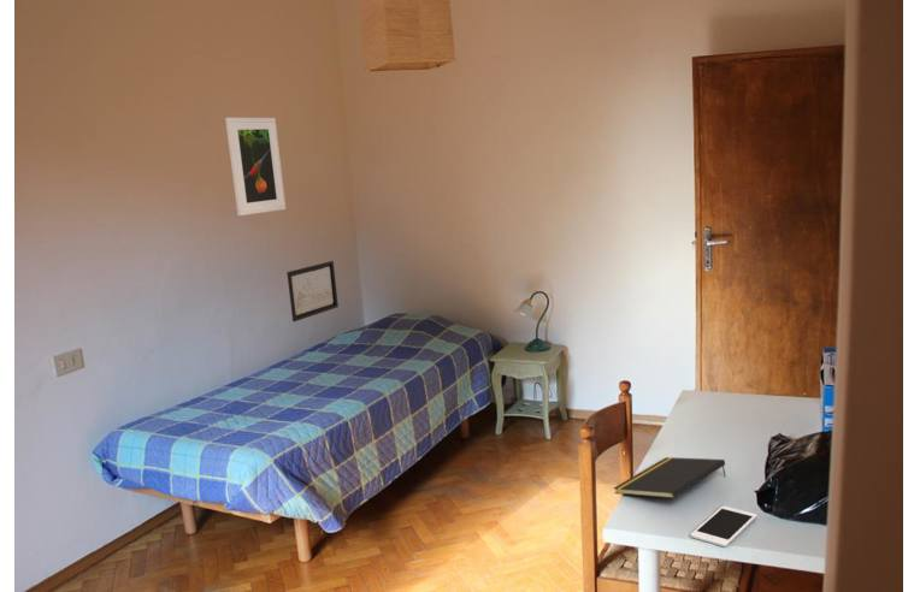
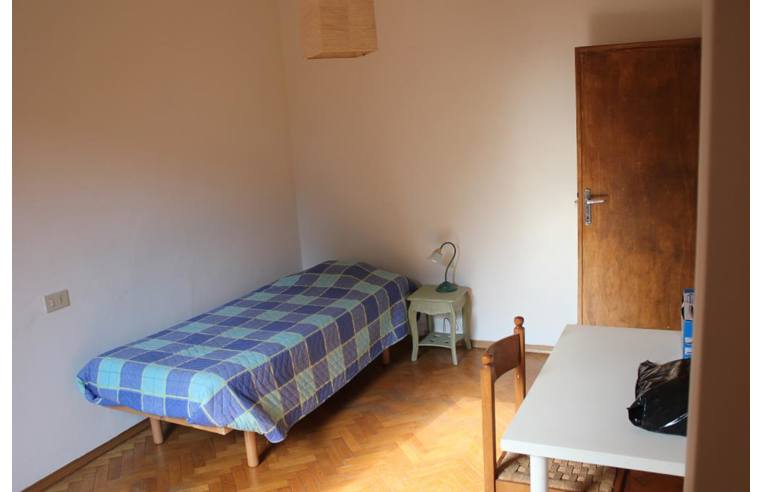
- cell phone [689,505,757,547]
- wall art [285,260,340,322]
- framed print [224,117,287,217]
- notepad [613,456,727,499]
